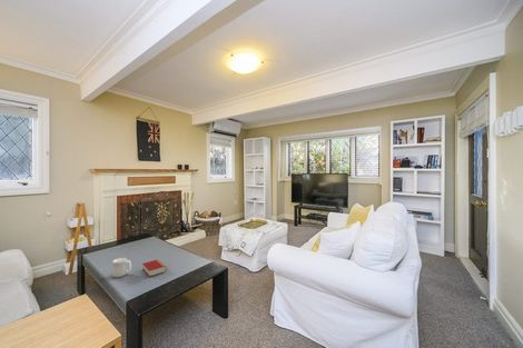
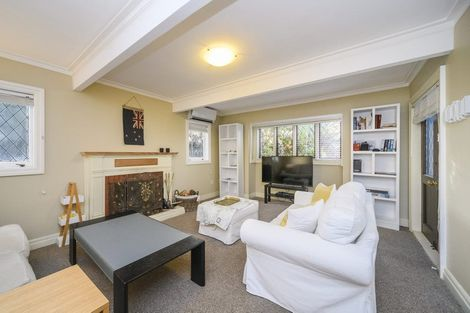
- book [141,258,167,278]
- mug [111,257,132,278]
